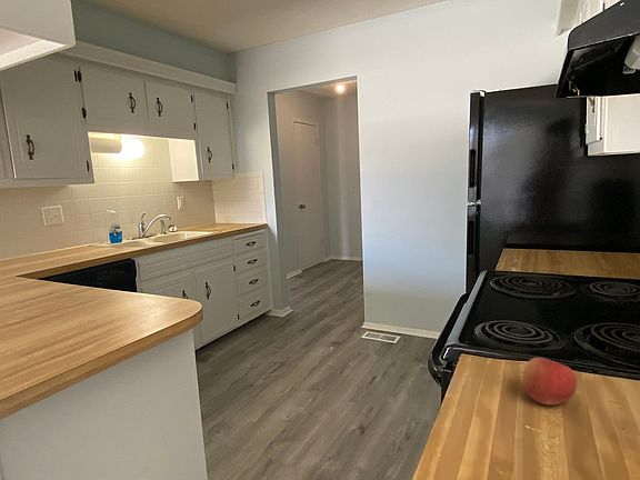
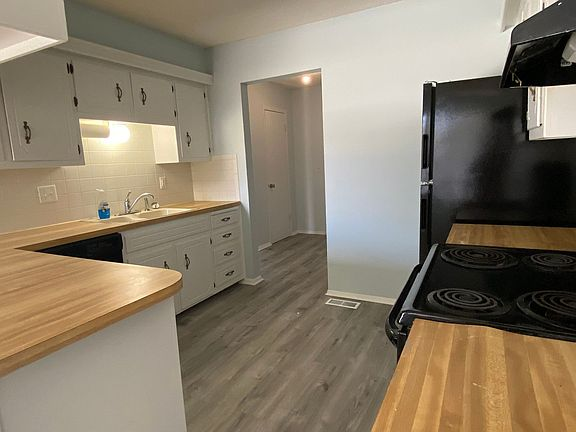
- apple [521,357,578,406]
